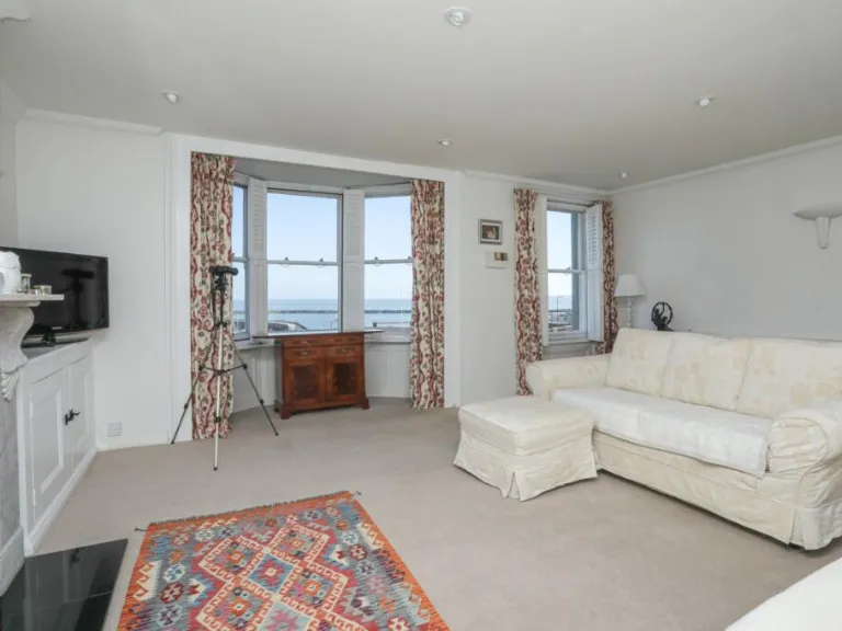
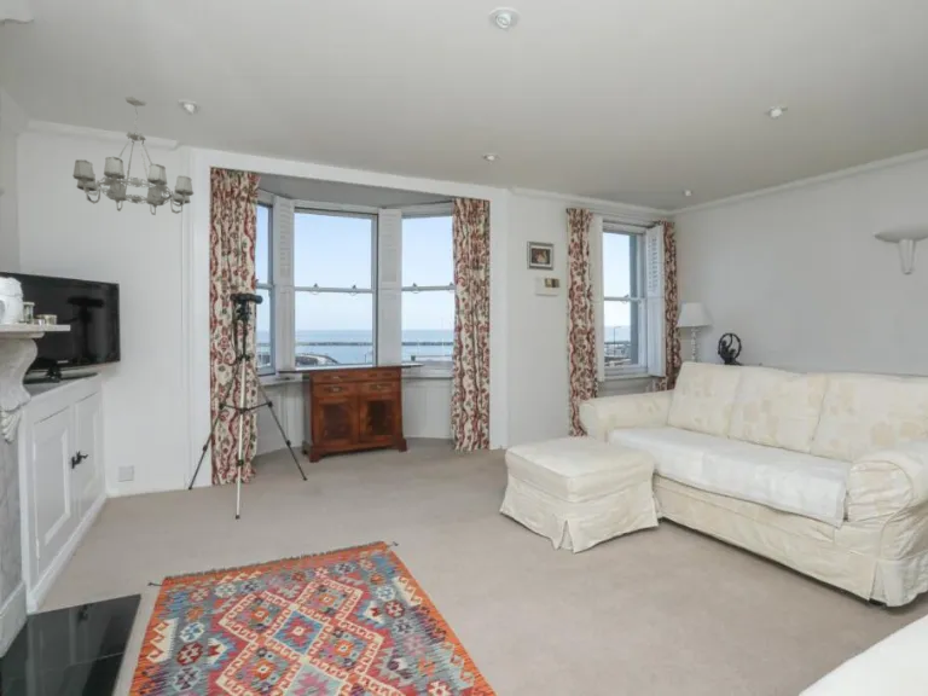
+ chandelier [71,95,195,216]
